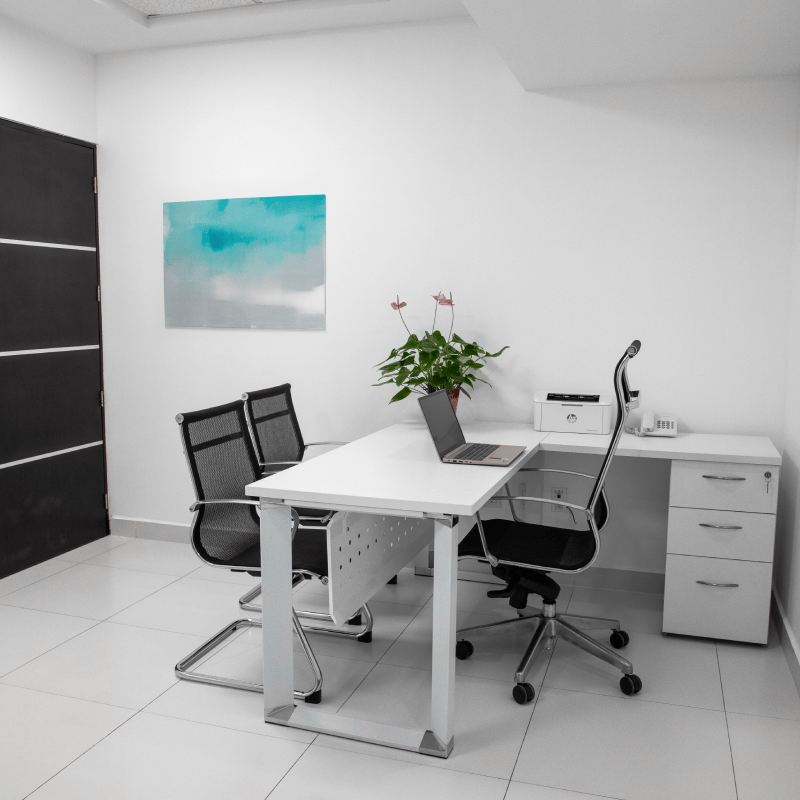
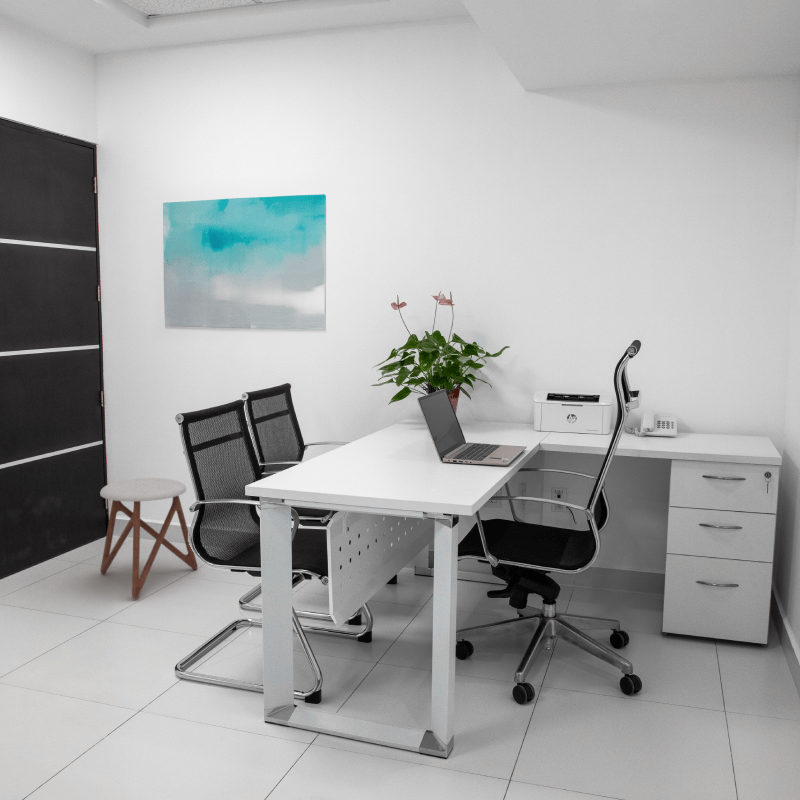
+ stool [99,477,199,600]
